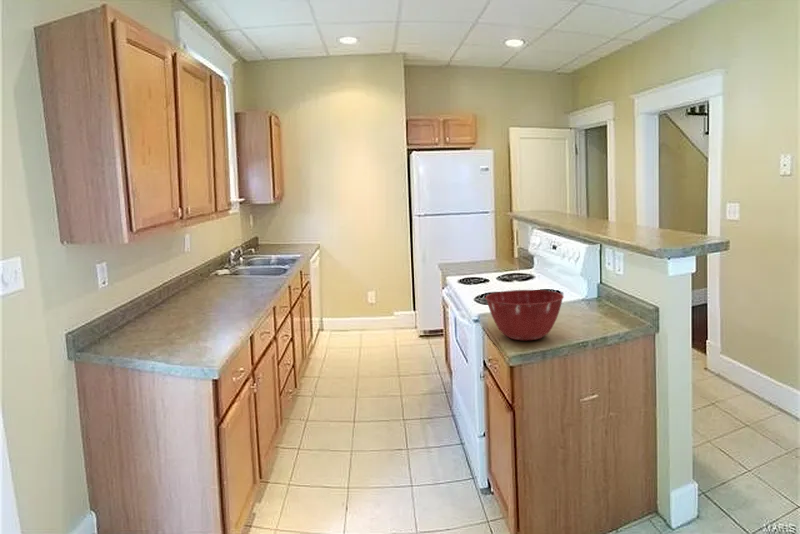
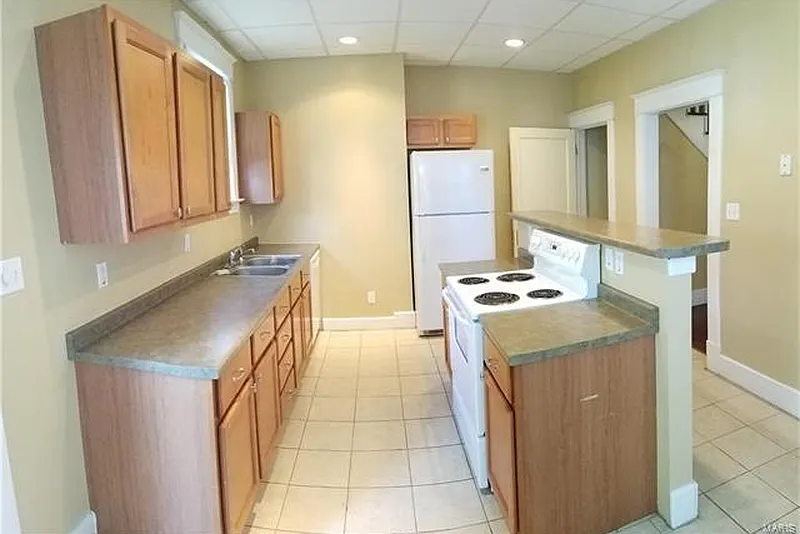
- mixing bowl [485,289,565,341]
